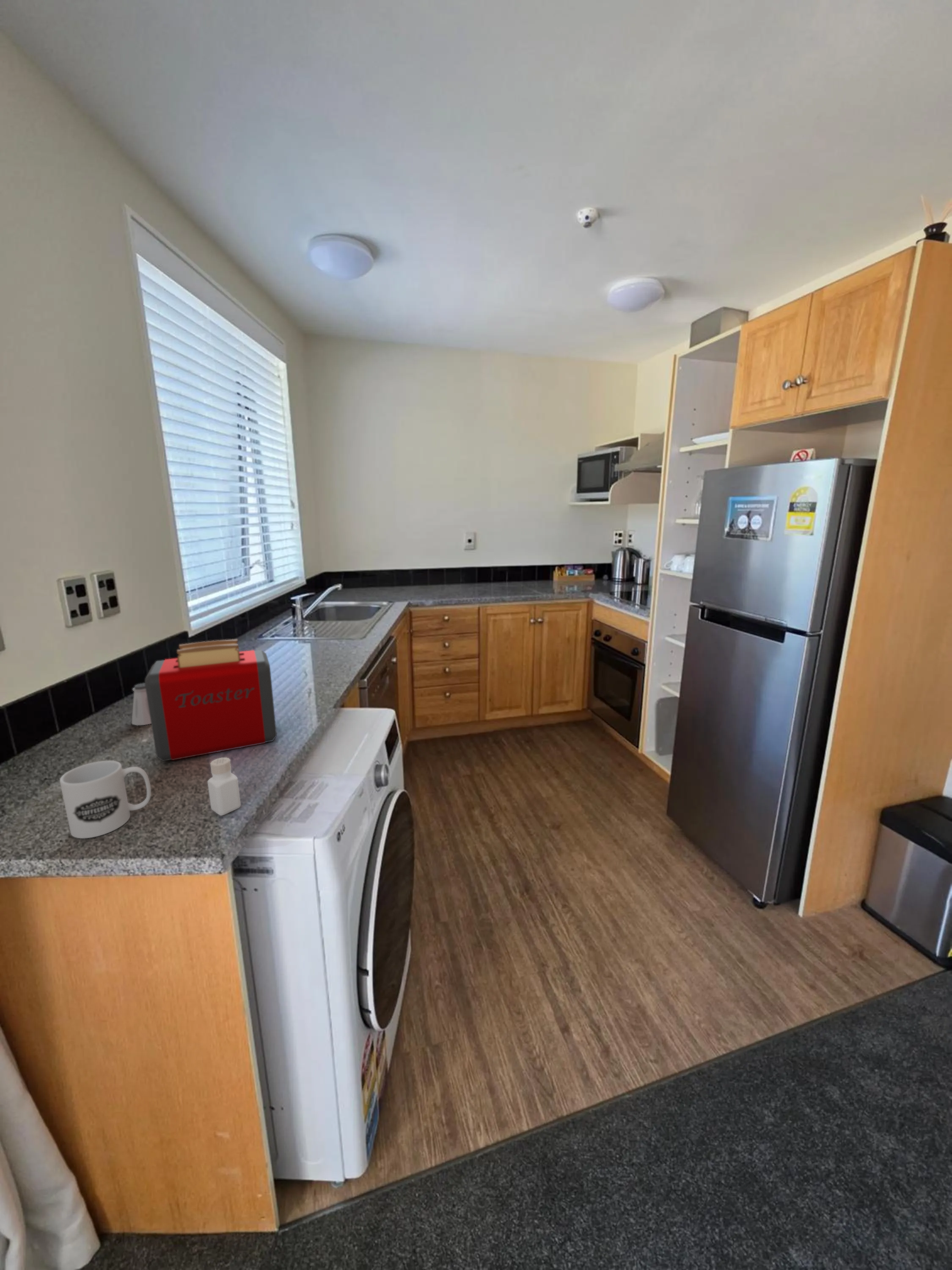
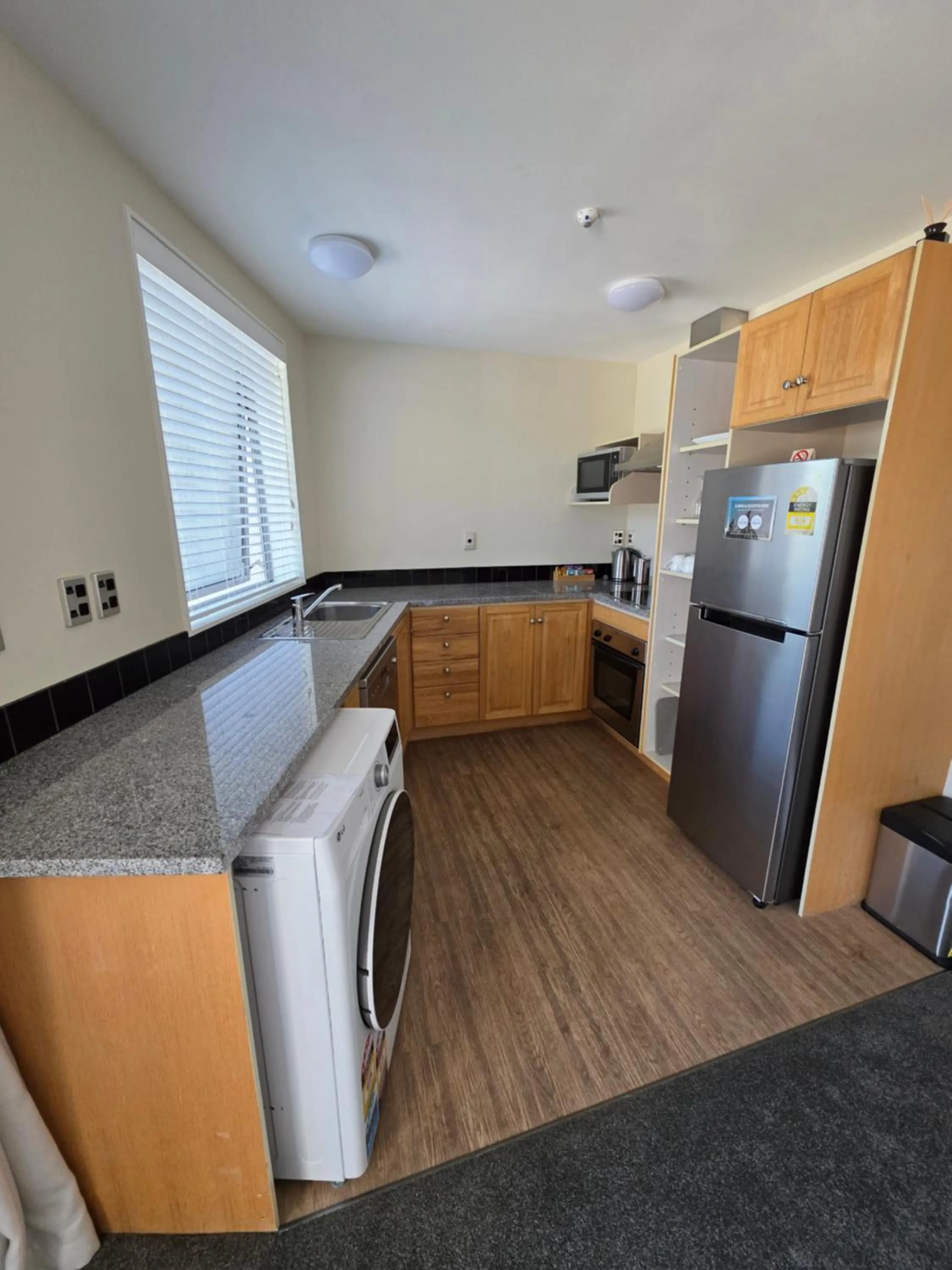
- toaster [144,639,277,762]
- pepper shaker [207,757,241,816]
- saltshaker [131,682,151,726]
- mug [59,760,151,839]
